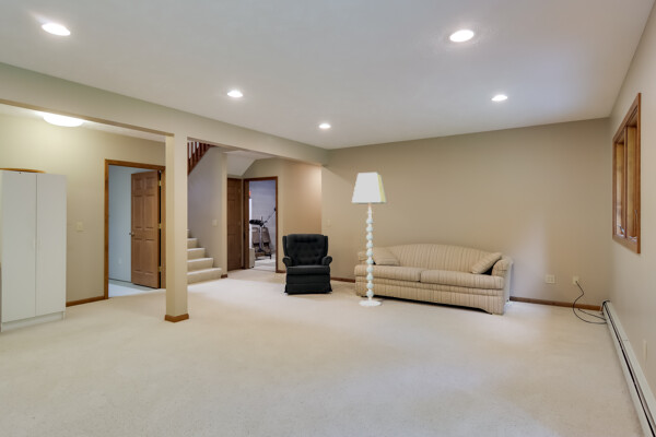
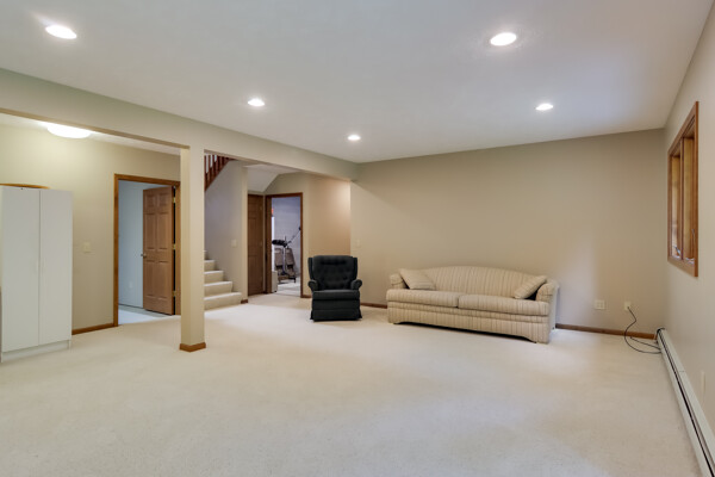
- floor lamp [351,172,388,307]
